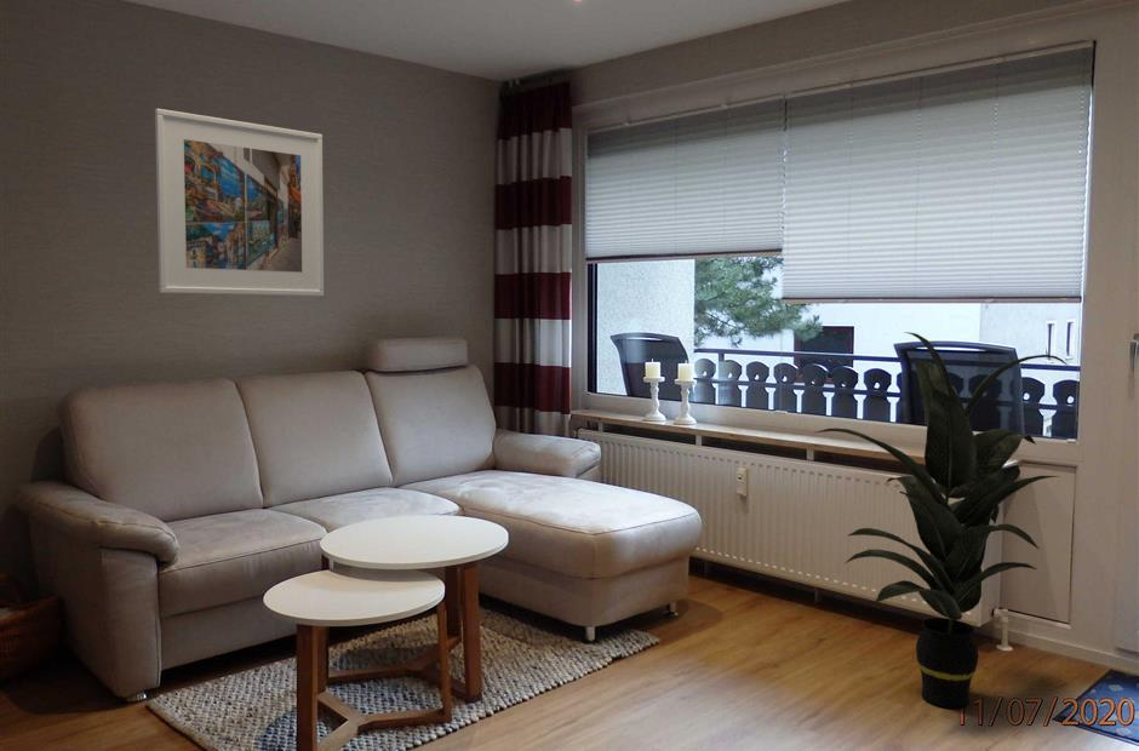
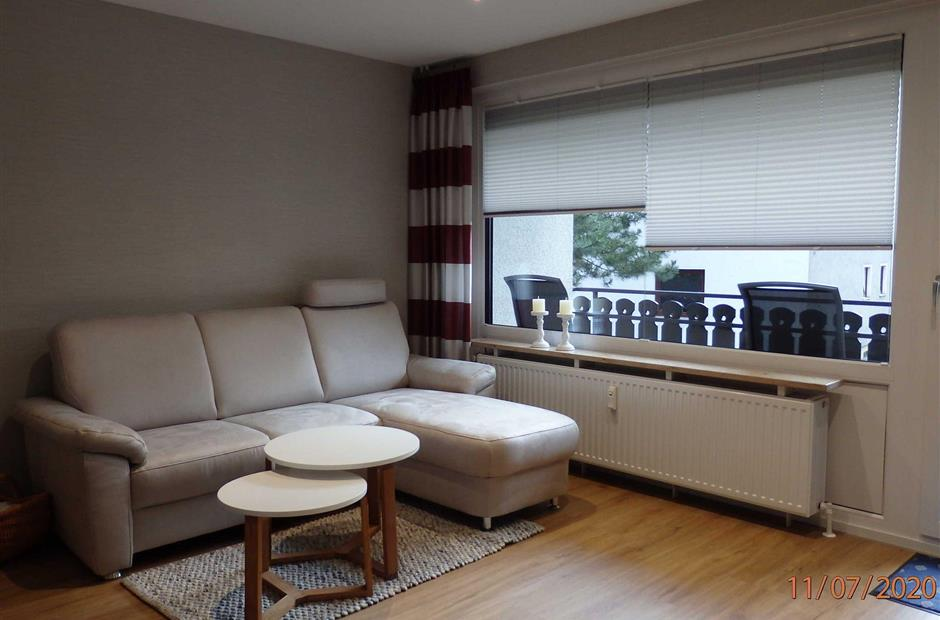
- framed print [154,108,325,297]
- indoor plant [814,331,1069,709]
